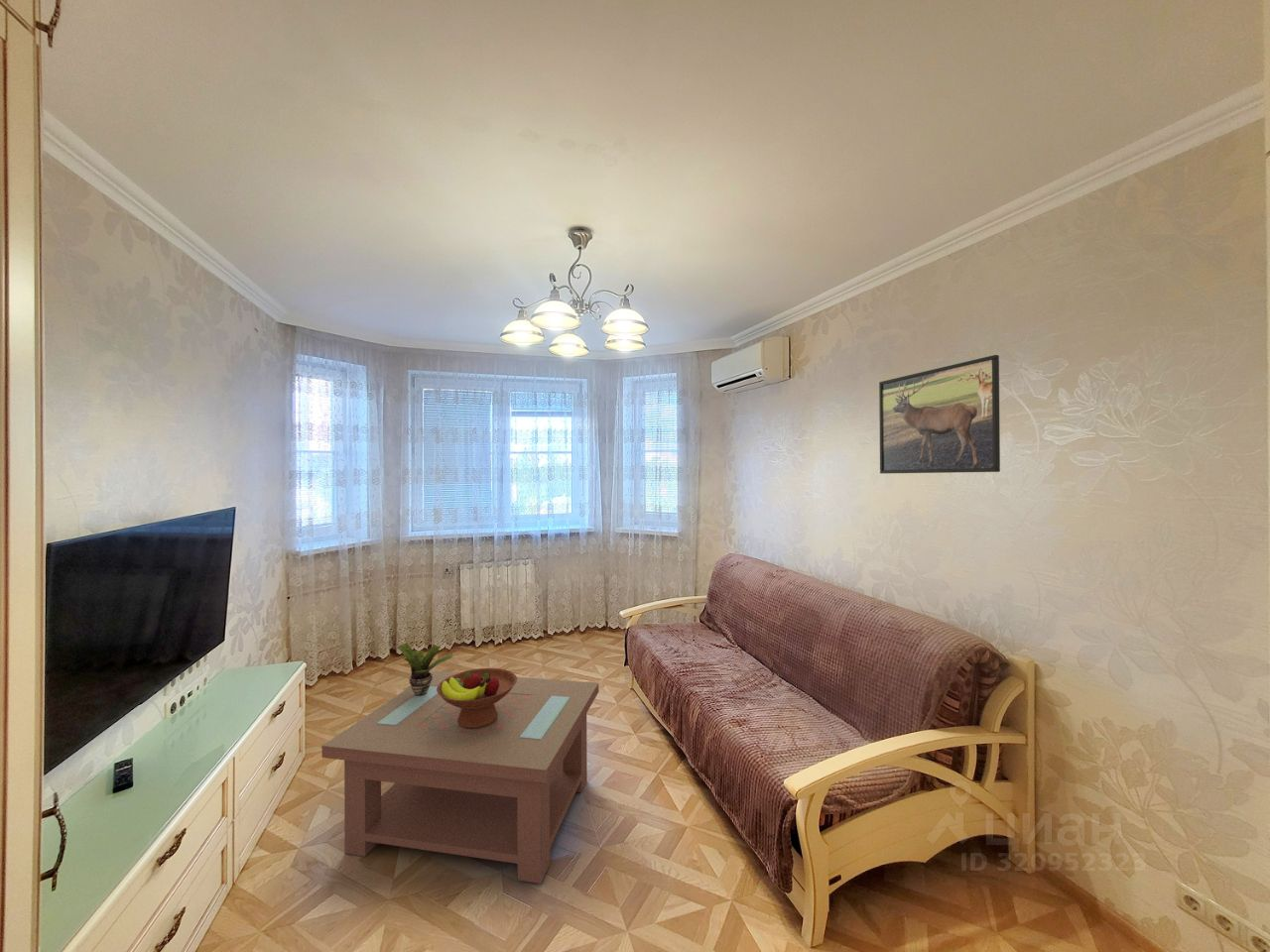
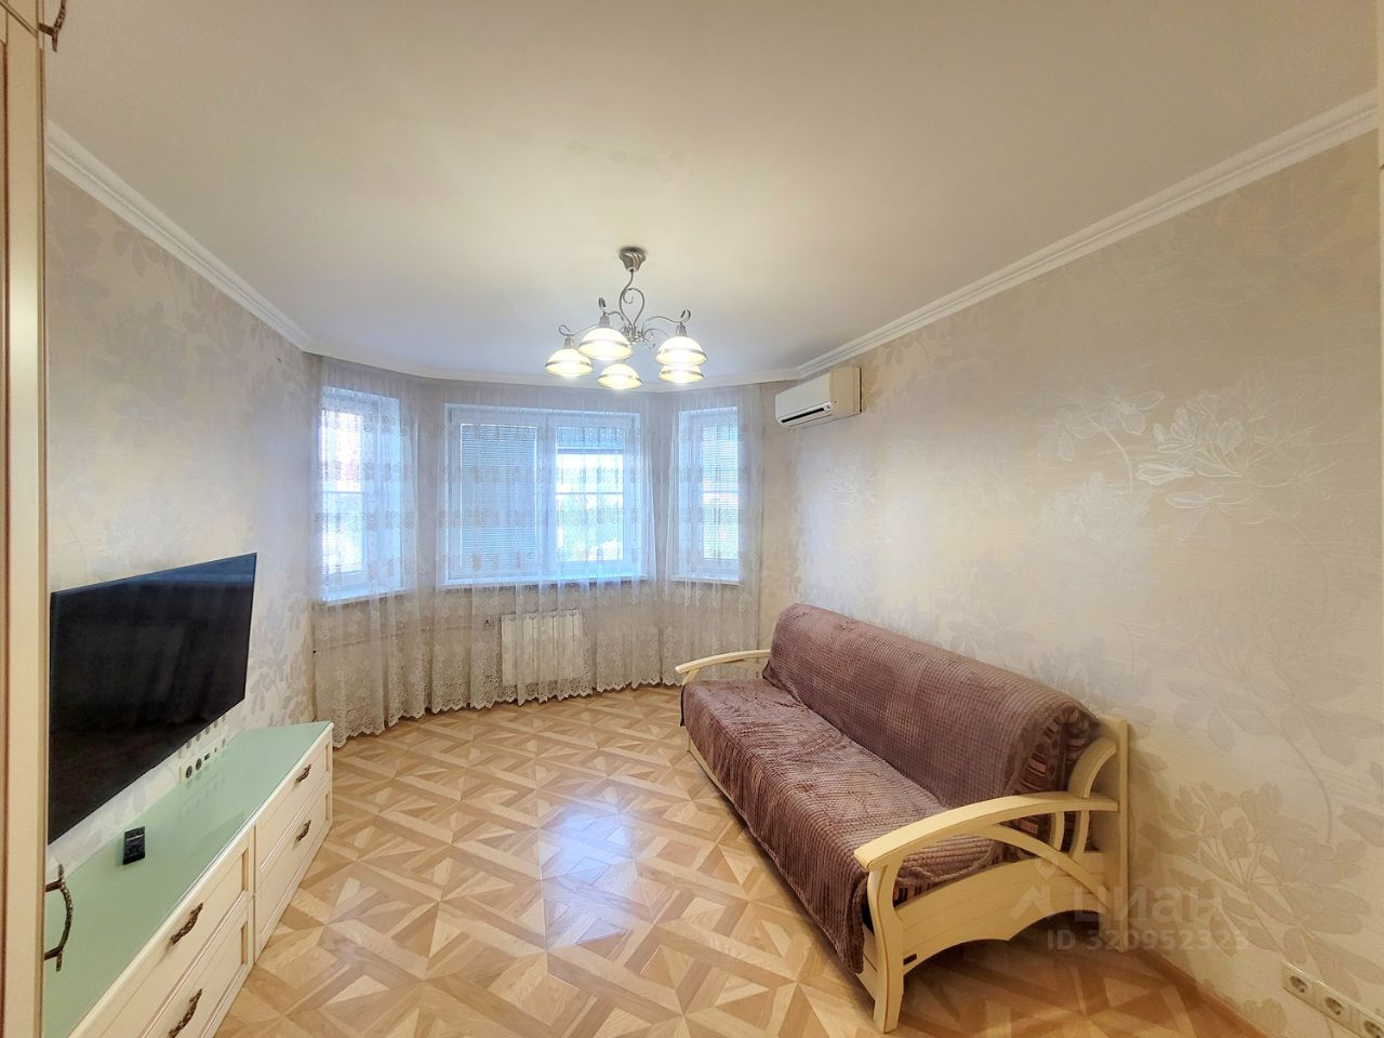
- fruit bowl [437,667,518,729]
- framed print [878,354,1001,474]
- potted plant [397,642,454,696]
- coffee table [320,670,599,885]
